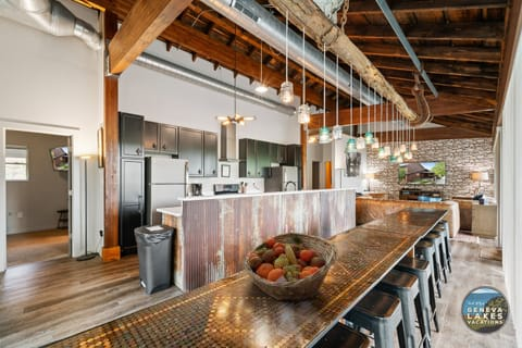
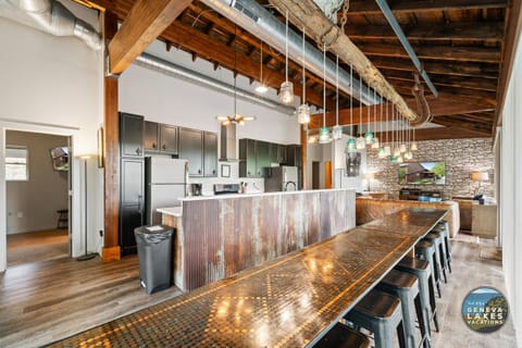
- fruit basket [243,232,338,303]
